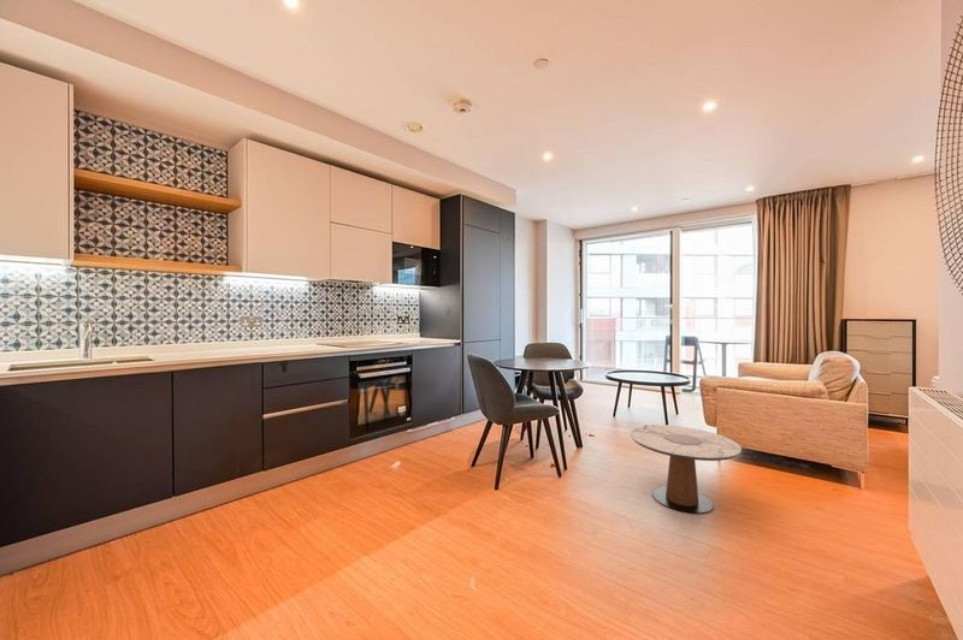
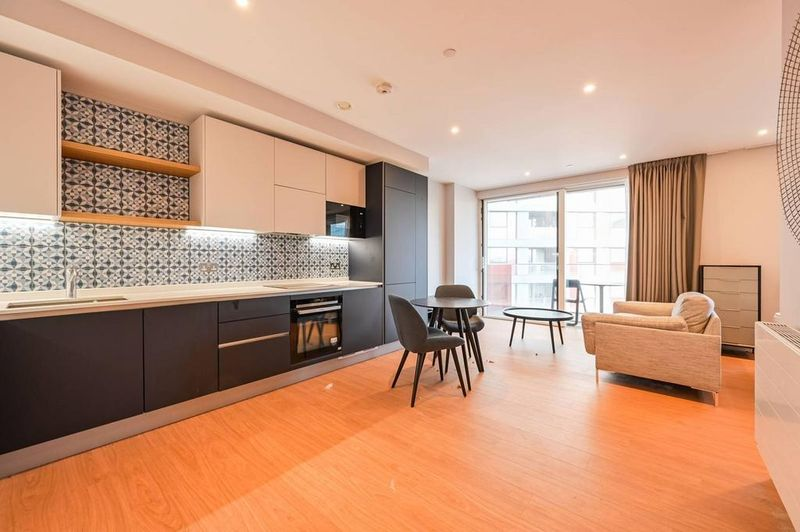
- side table [630,423,743,515]
